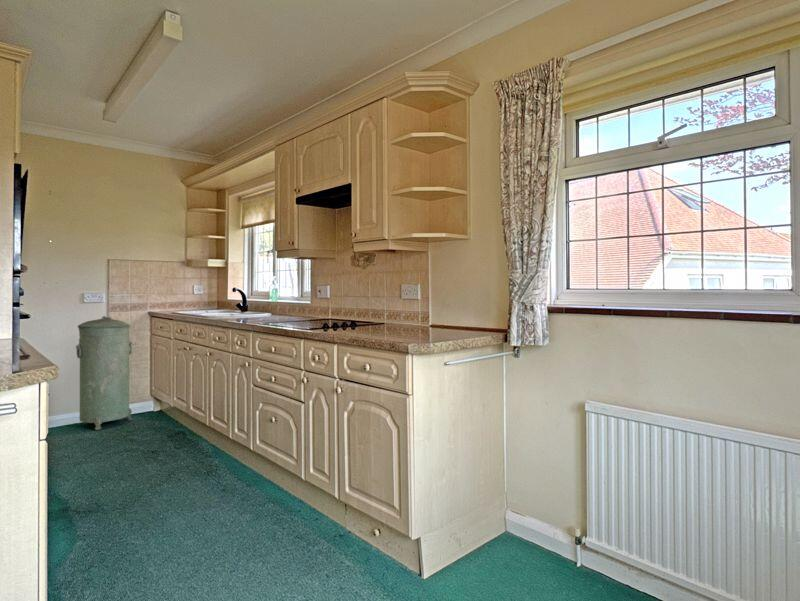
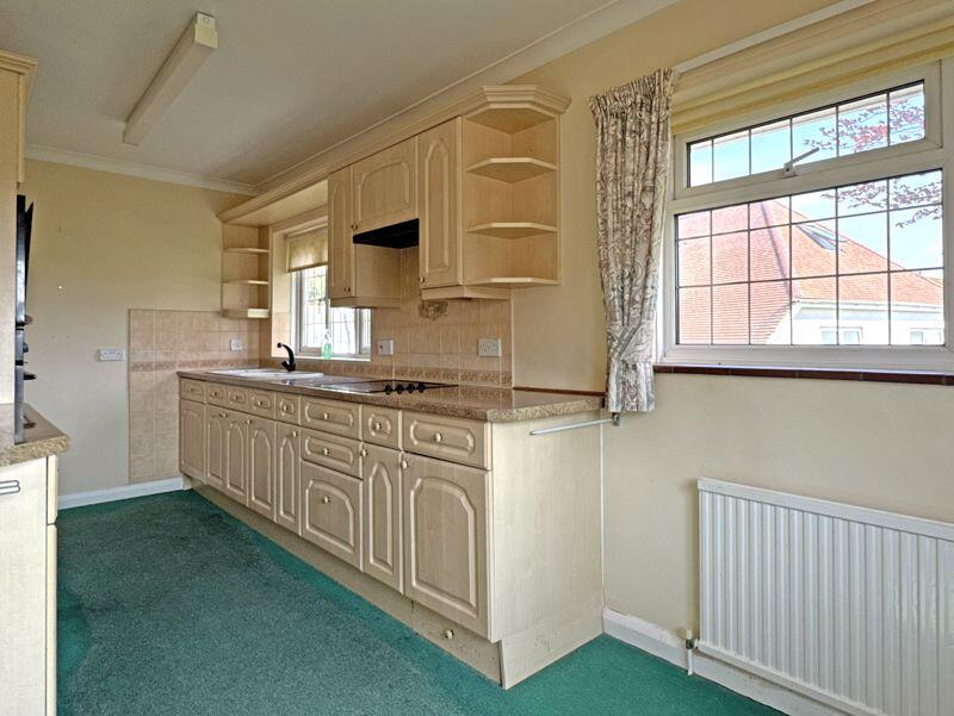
- trash can [75,315,133,431]
